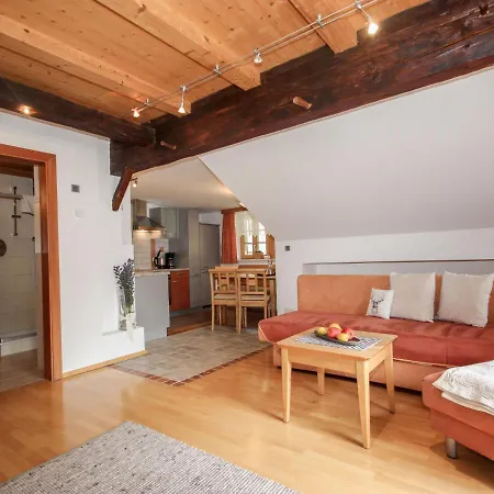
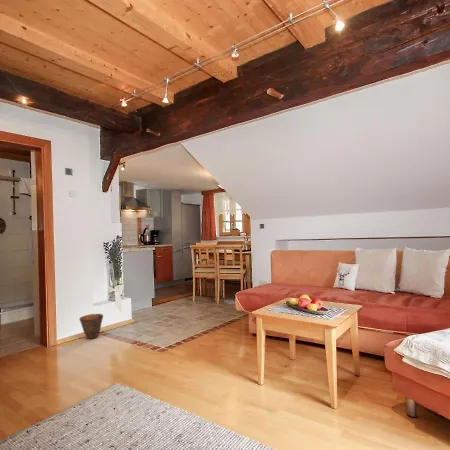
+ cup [78,313,104,340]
